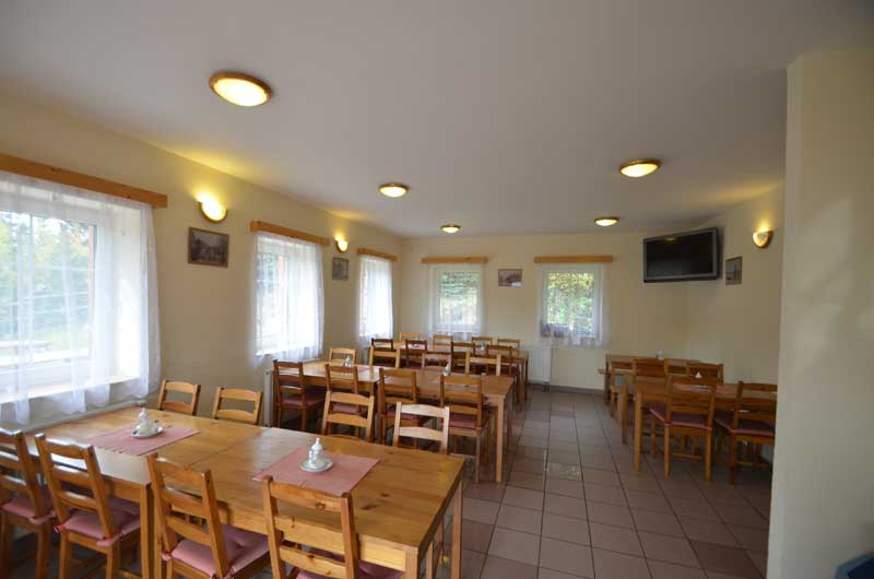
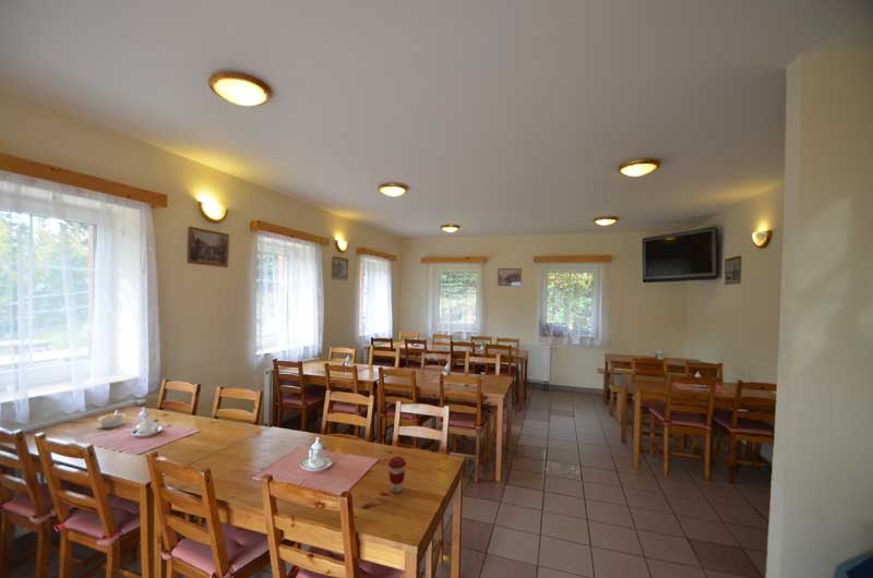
+ legume [97,409,128,430]
+ coffee cup [386,456,407,493]
